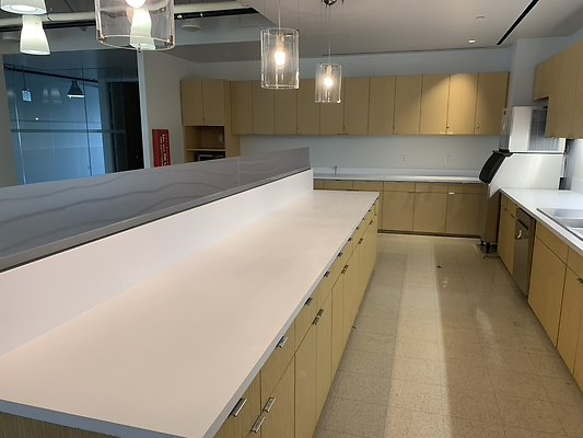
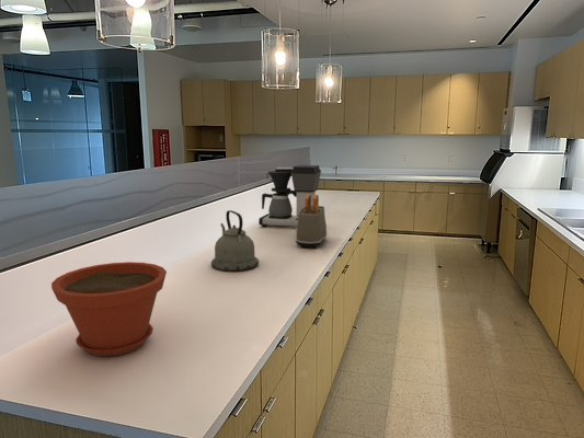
+ coffee maker [257,164,322,228]
+ toaster [295,194,328,249]
+ kettle [210,209,260,273]
+ plant pot [50,261,168,358]
